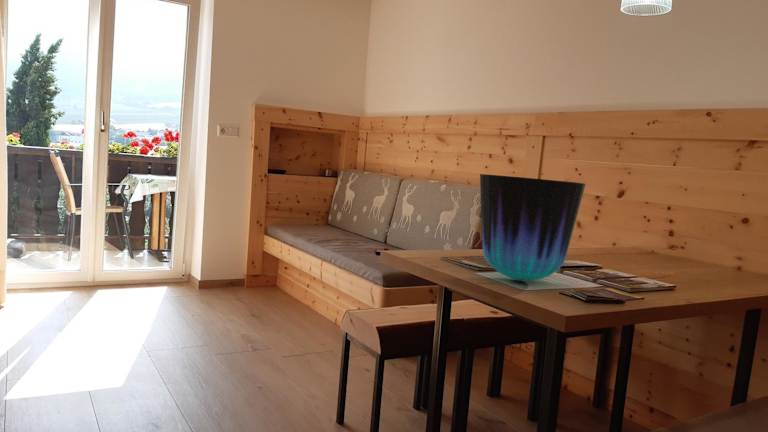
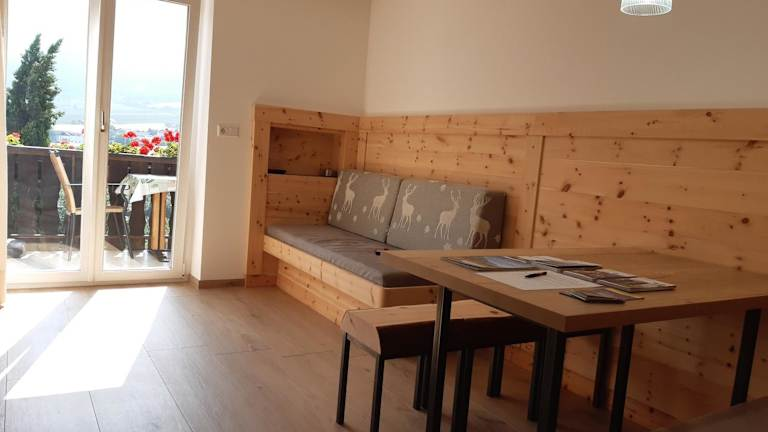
- vase [479,173,586,282]
